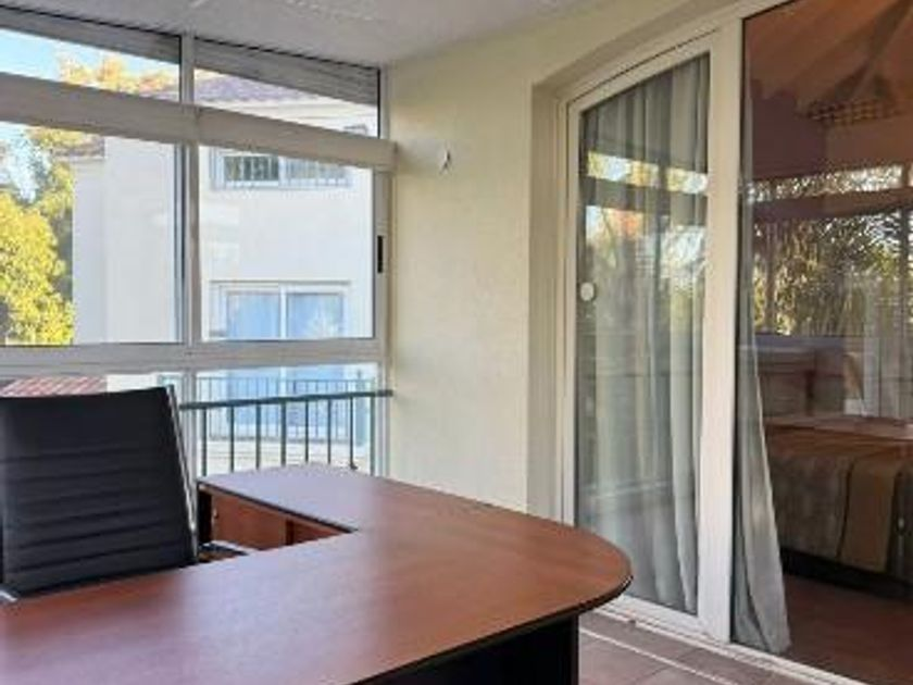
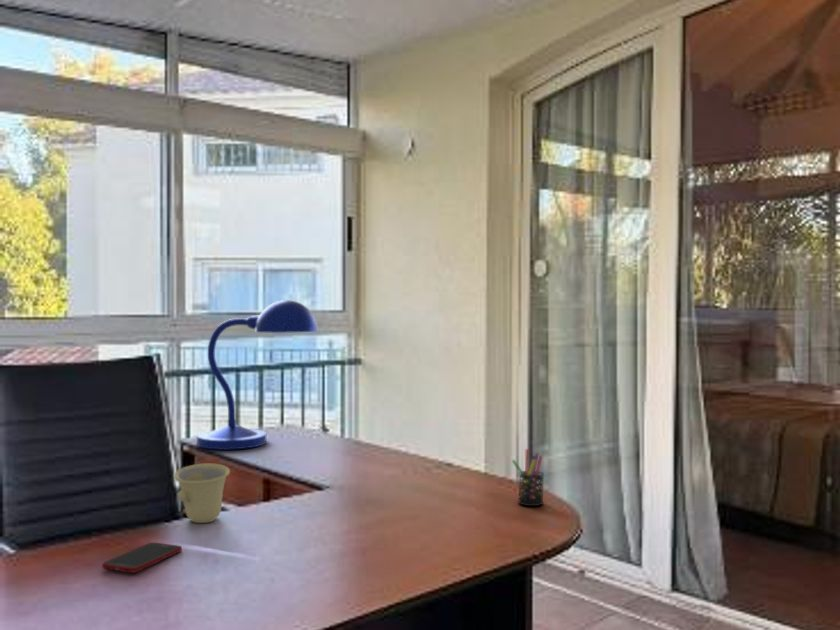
+ desk lamp [196,299,319,451]
+ cup [173,462,231,524]
+ cell phone [101,542,183,574]
+ pen holder [511,448,545,507]
